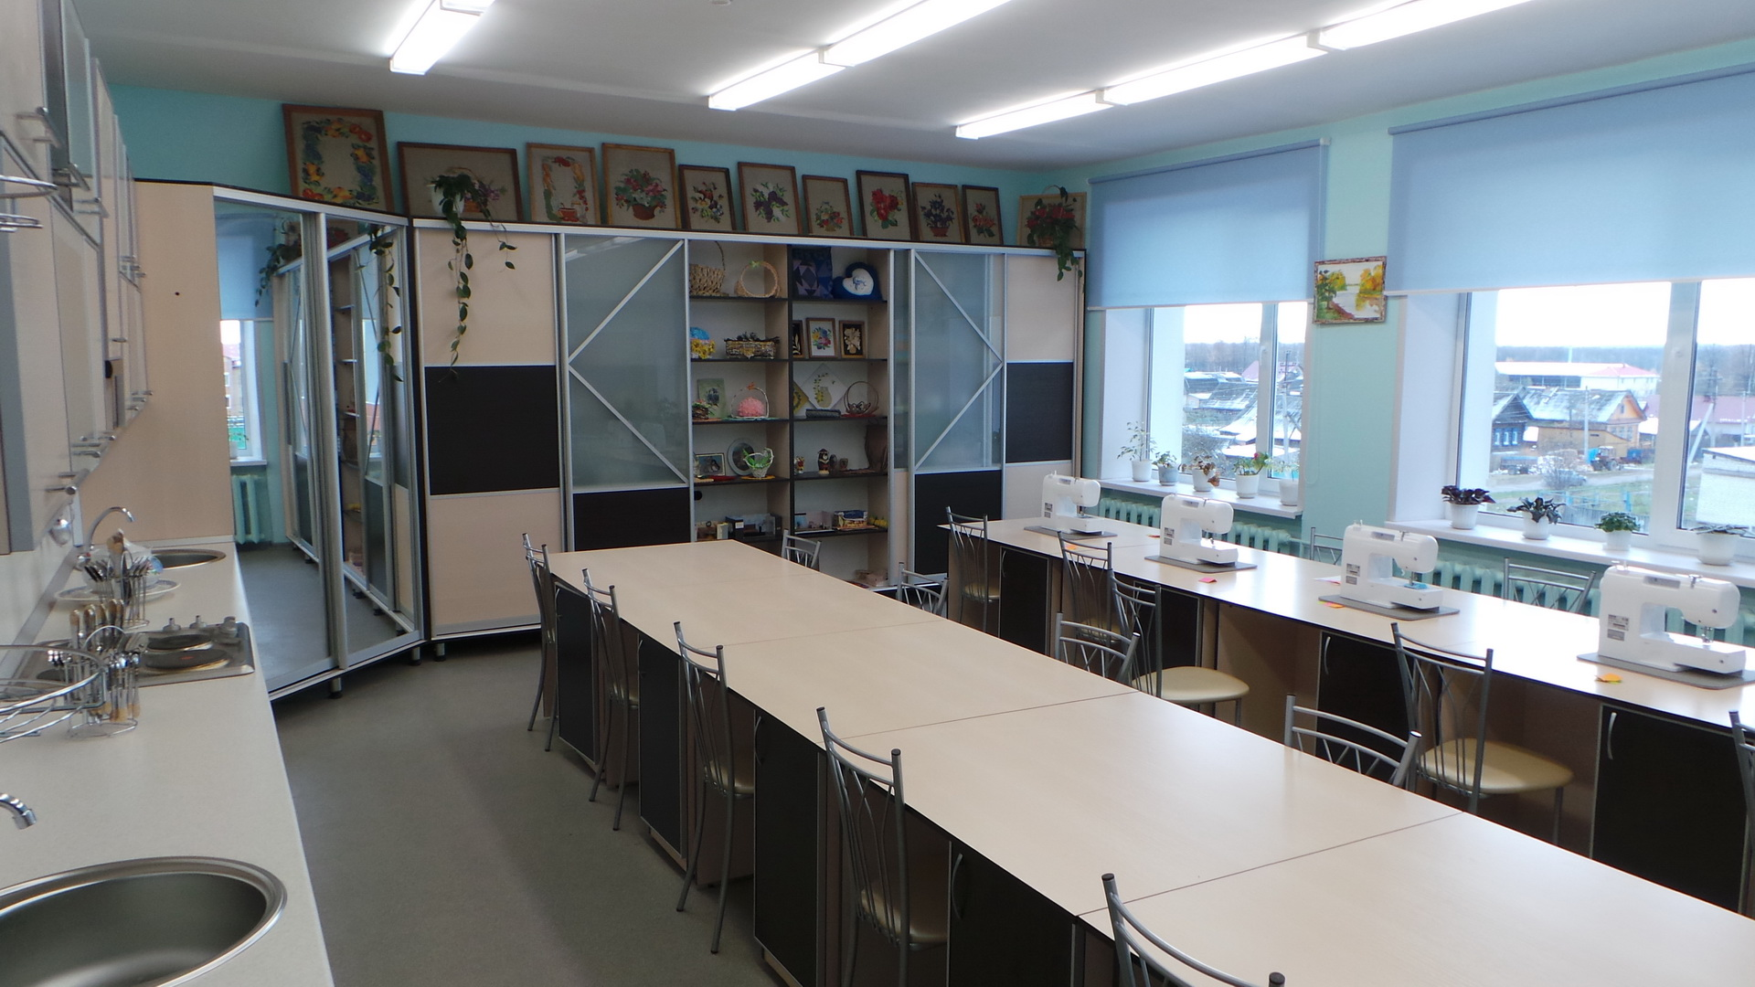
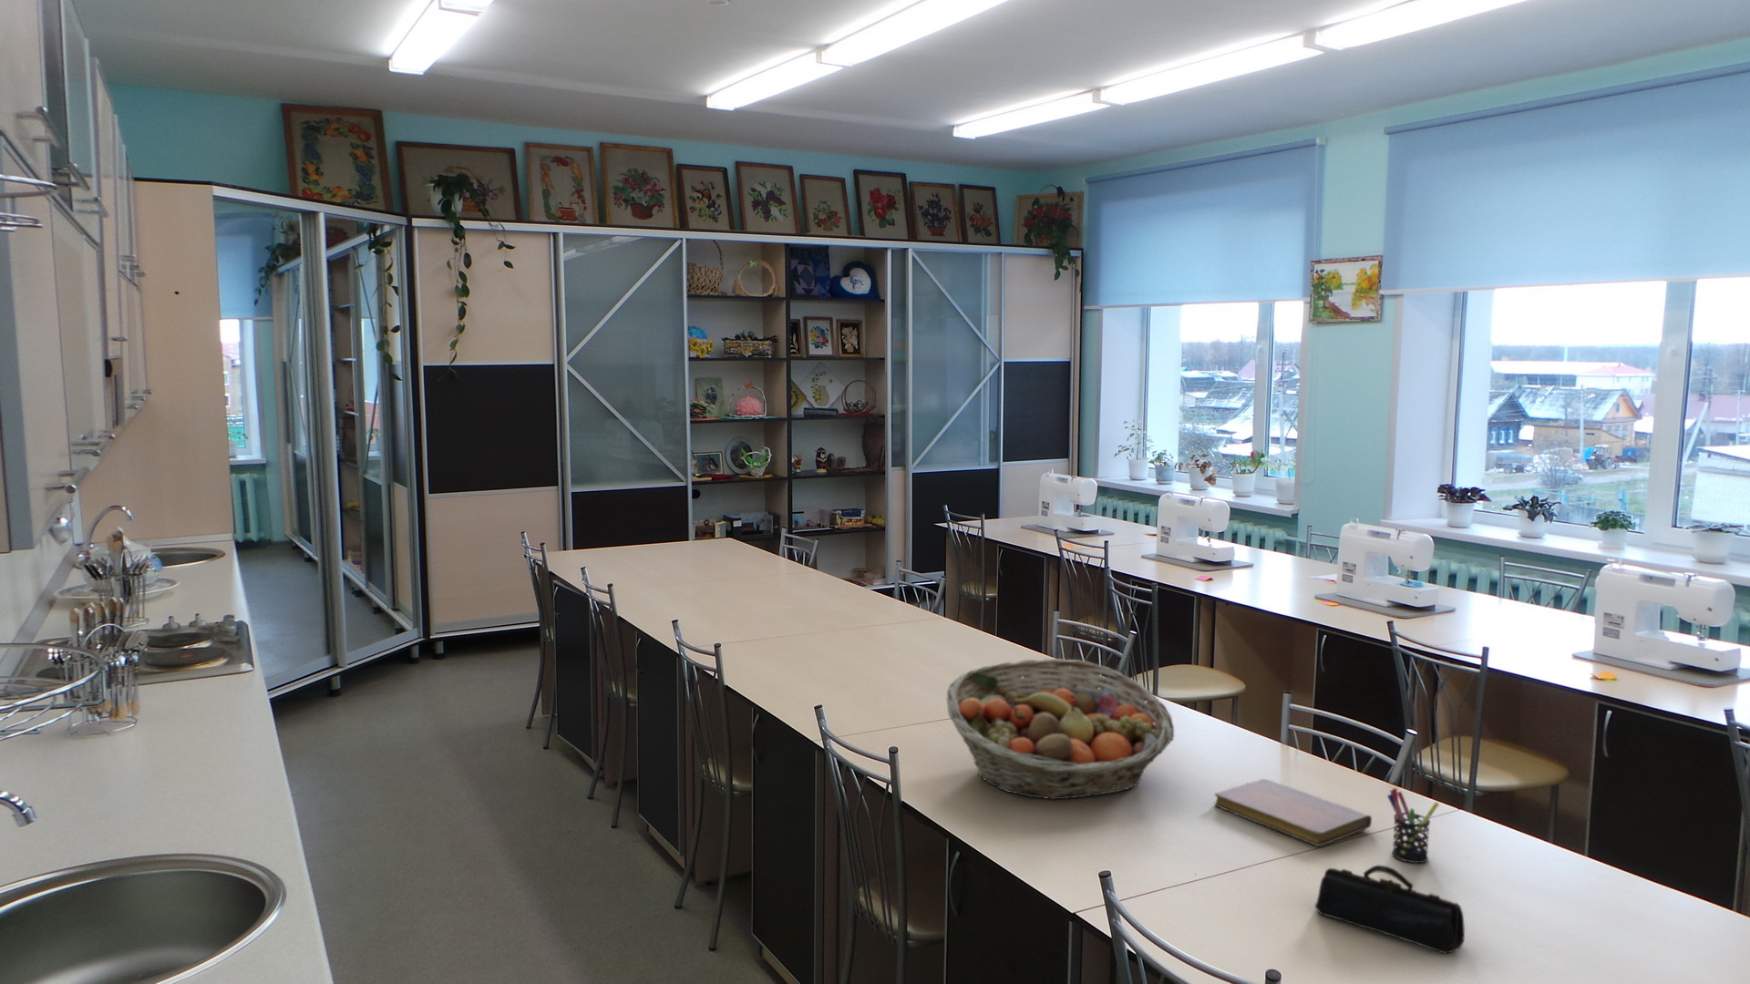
+ notebook [1214,779,1373,847]
+ pencil case [1315,865,1465,955]
+ fruit basket [946,658,1174,800]
+ pen holder [1386,787,1440,864]
